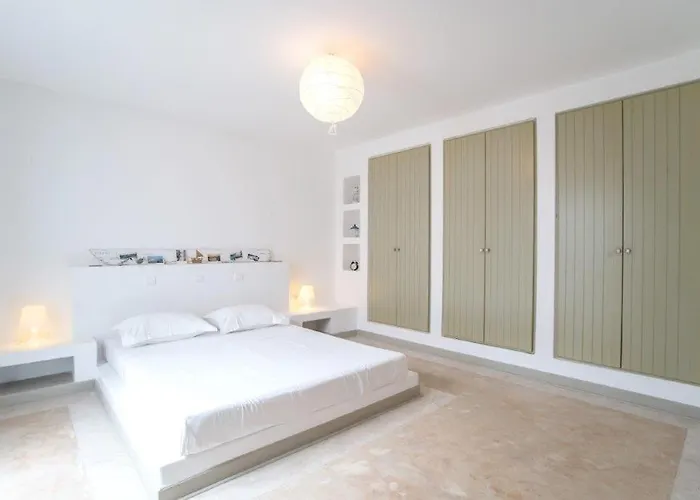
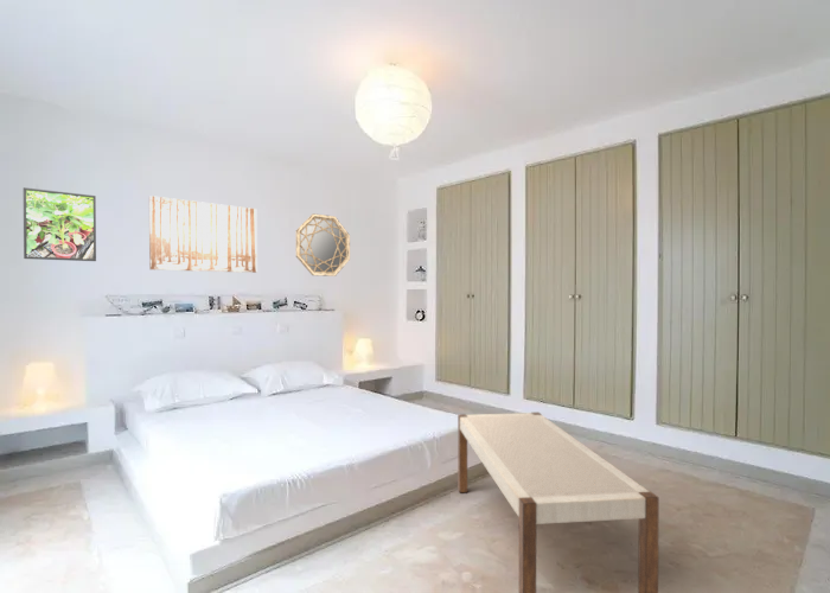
+ home mirror [295,212,351,278]
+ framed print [23,186,97,262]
+ wall art [148,195,258,274]
+ bench [456,412,659,593]
